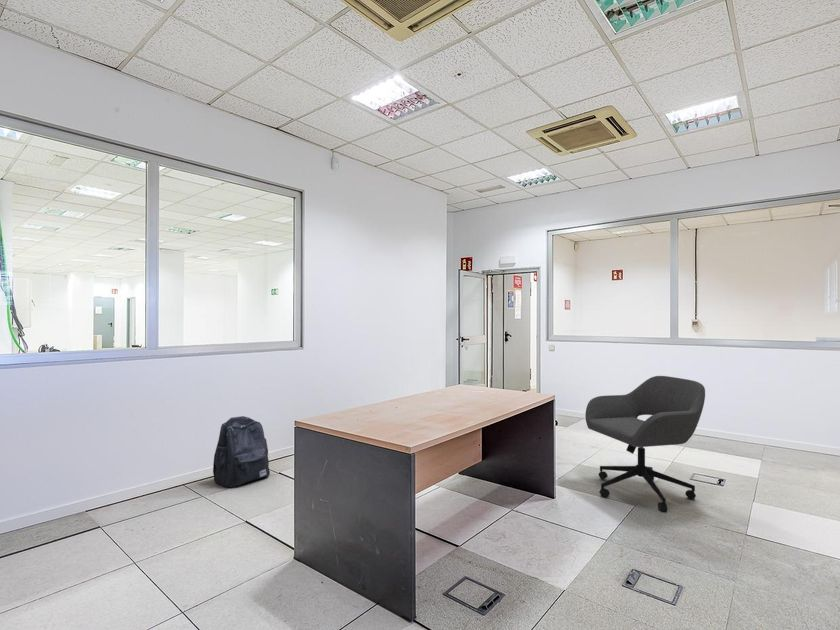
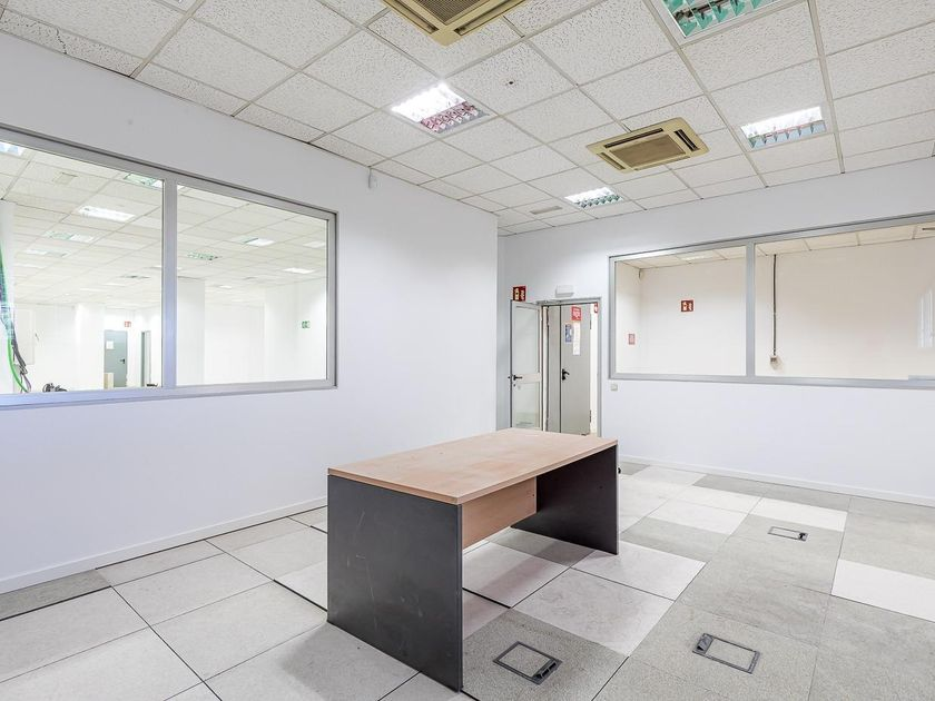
- office chair [584,375,706,512]
- backpack [212,415,271,488]
